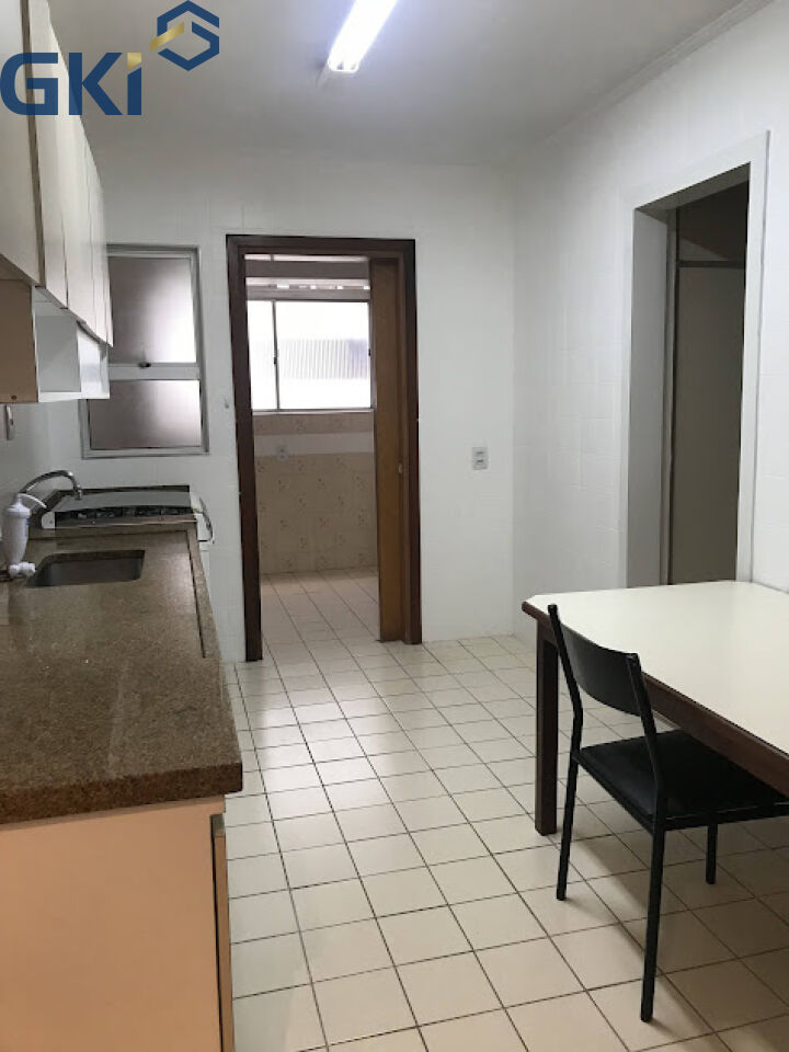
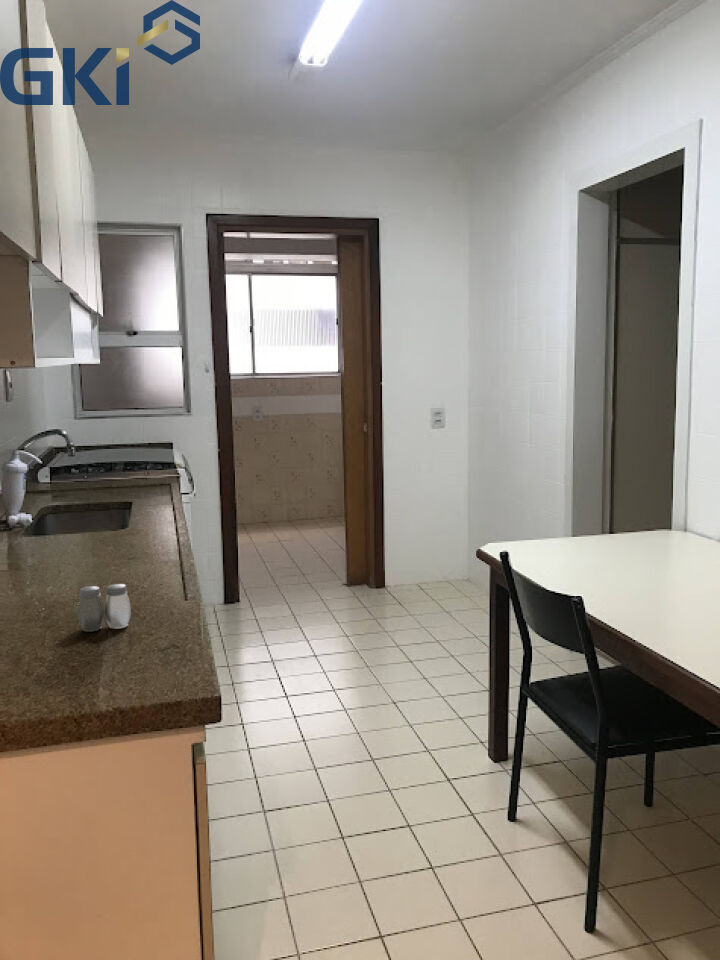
+ salt and pepper shaker [77,583,131,632]
